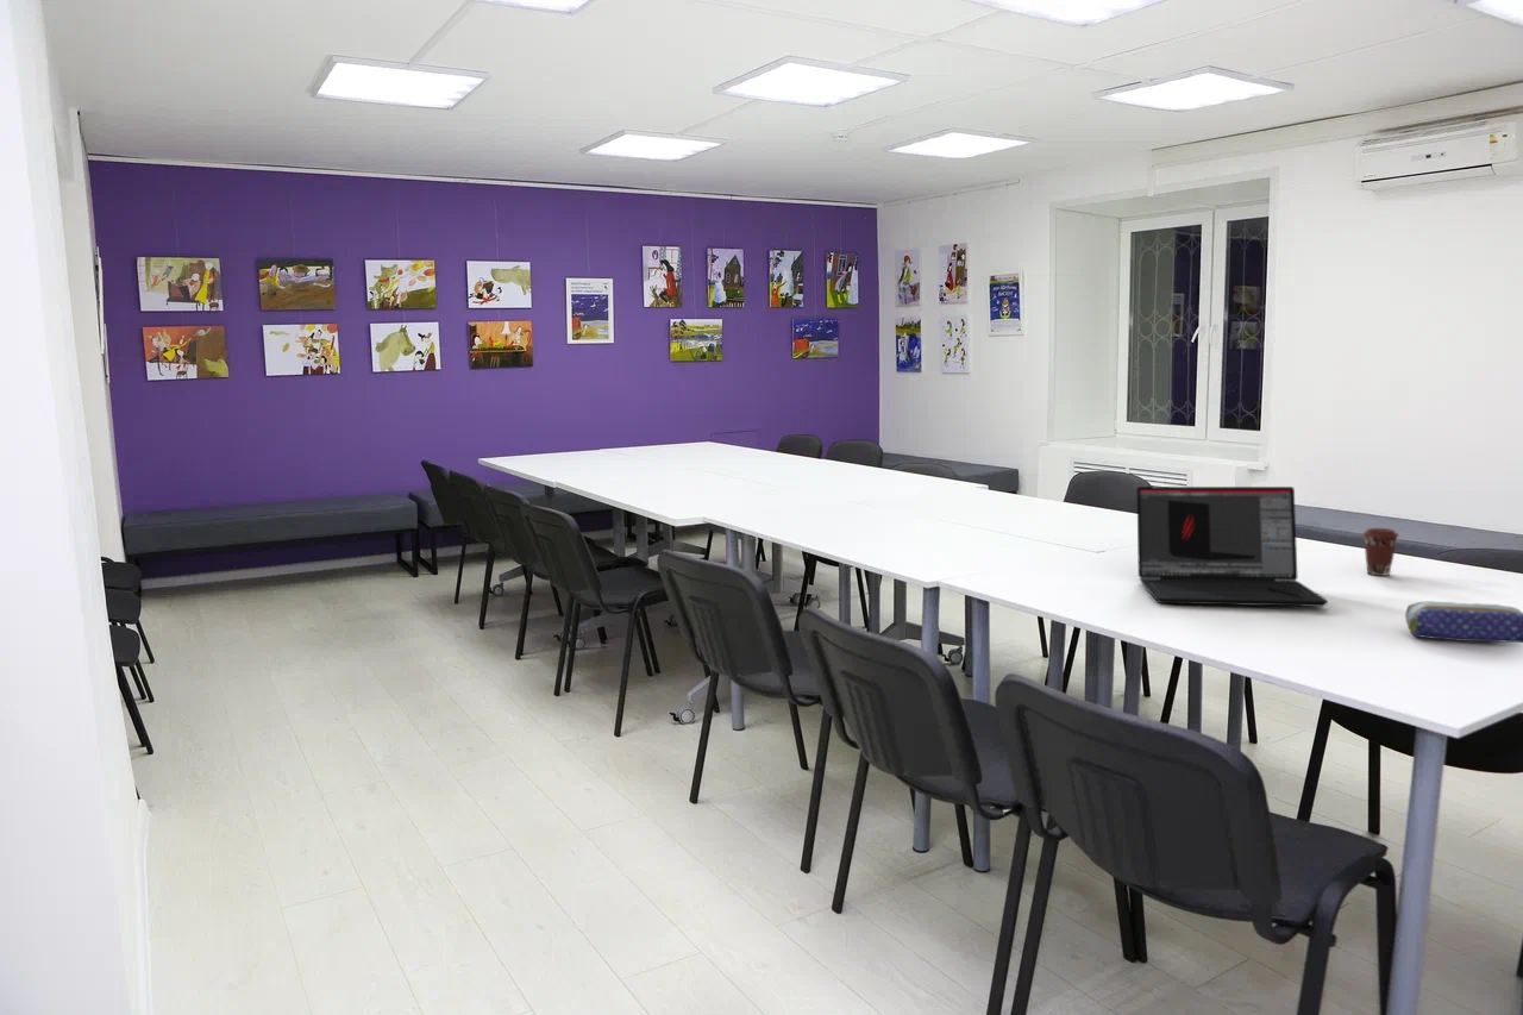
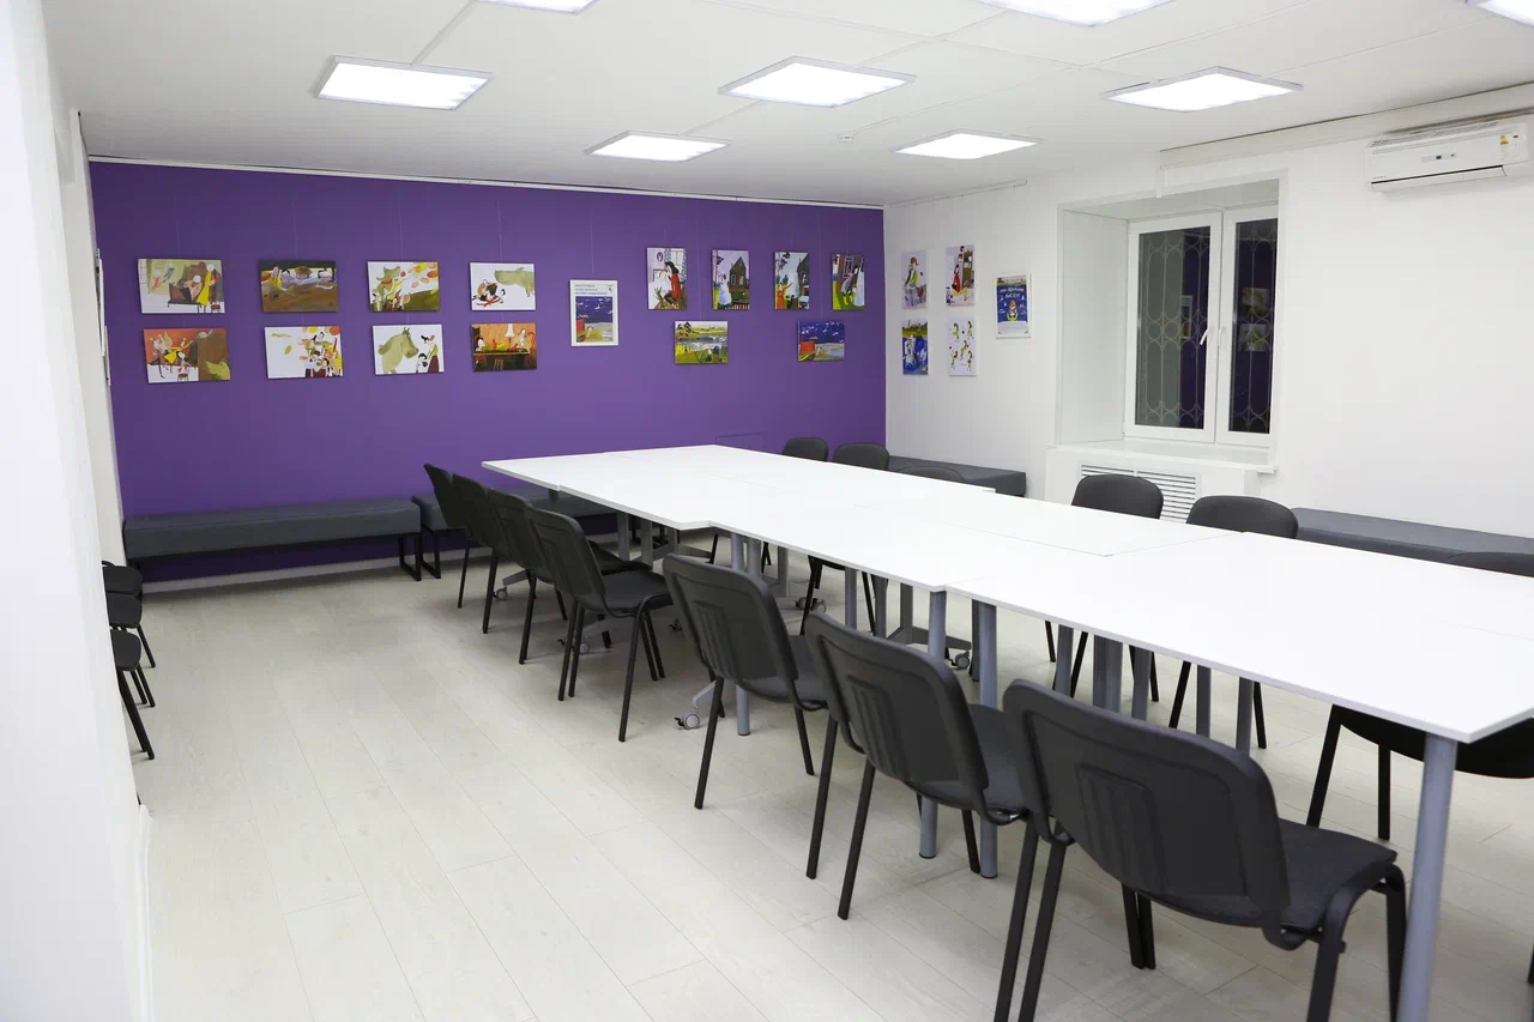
- pencil case [1404,601,1523,644]
- coffee cup [1362,527,1400,577]
- laptop [1135,485,1329,608]
